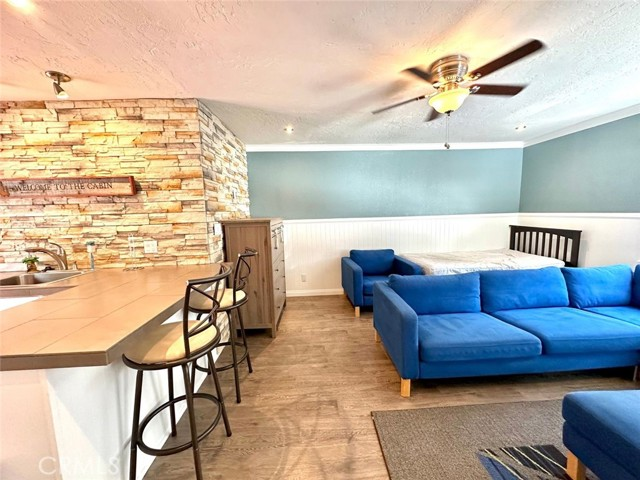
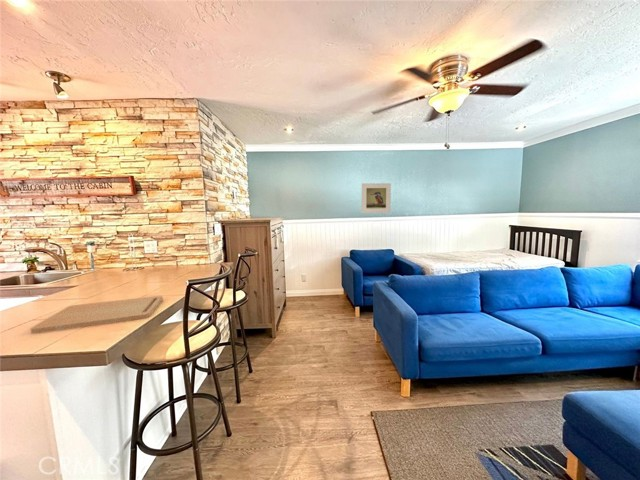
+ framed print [361,182,392,214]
+ cutting board [29,295,164,335]
